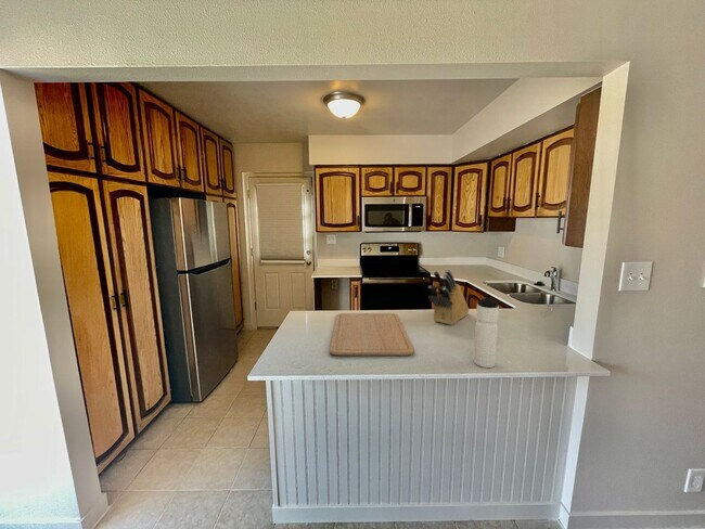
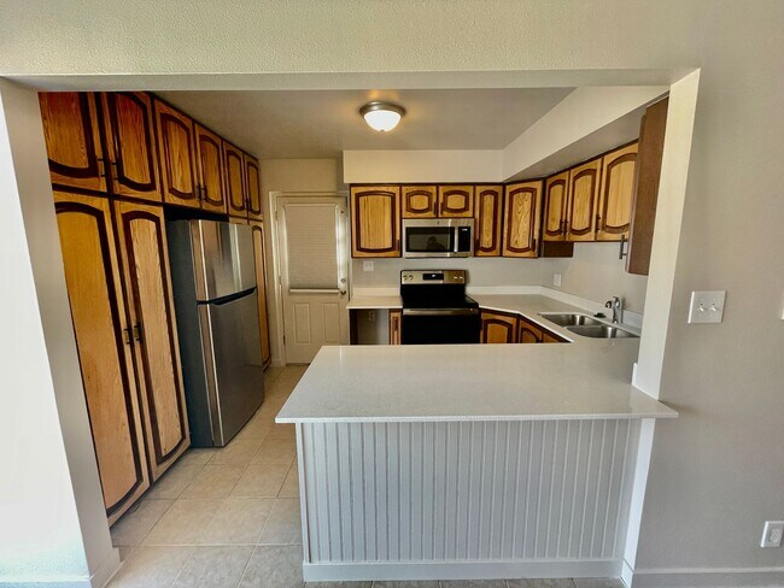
- water bottle [473,295,500,369]
- chopping board [329,312,415,357]
- knife block [427,269,470,326]
